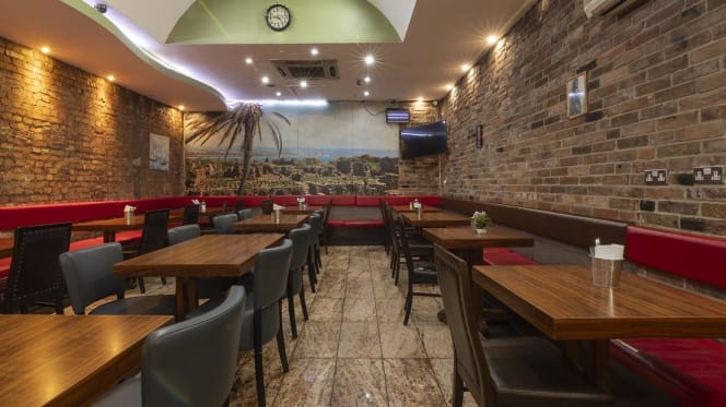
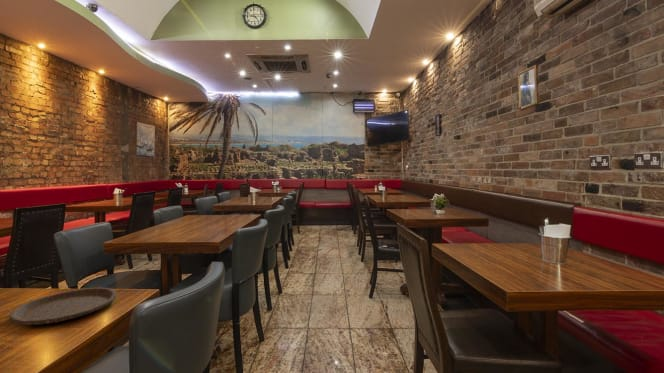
+ plate [8,286,118,326]
